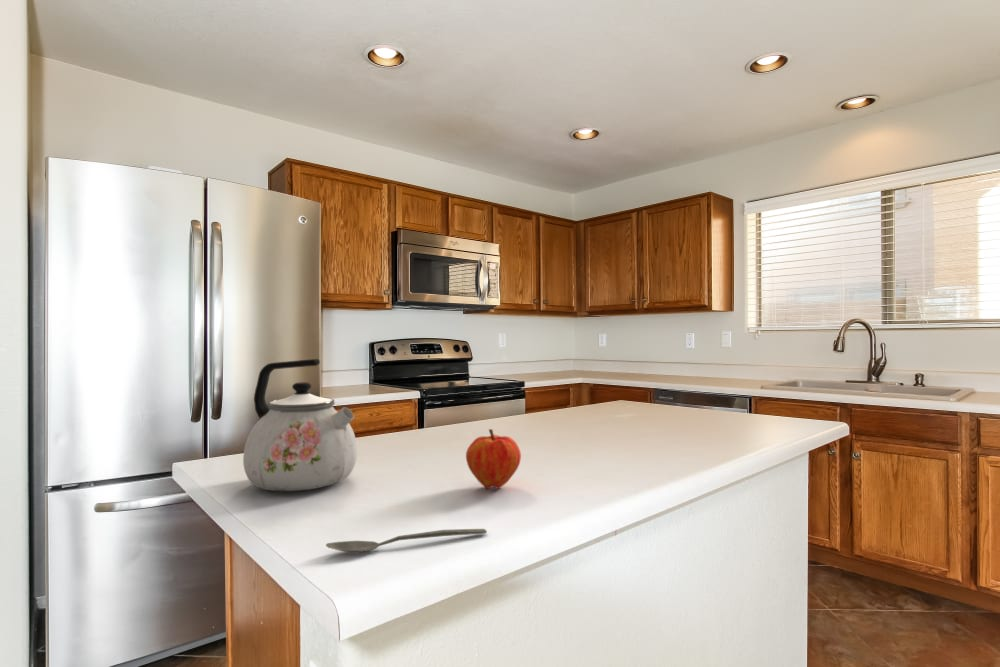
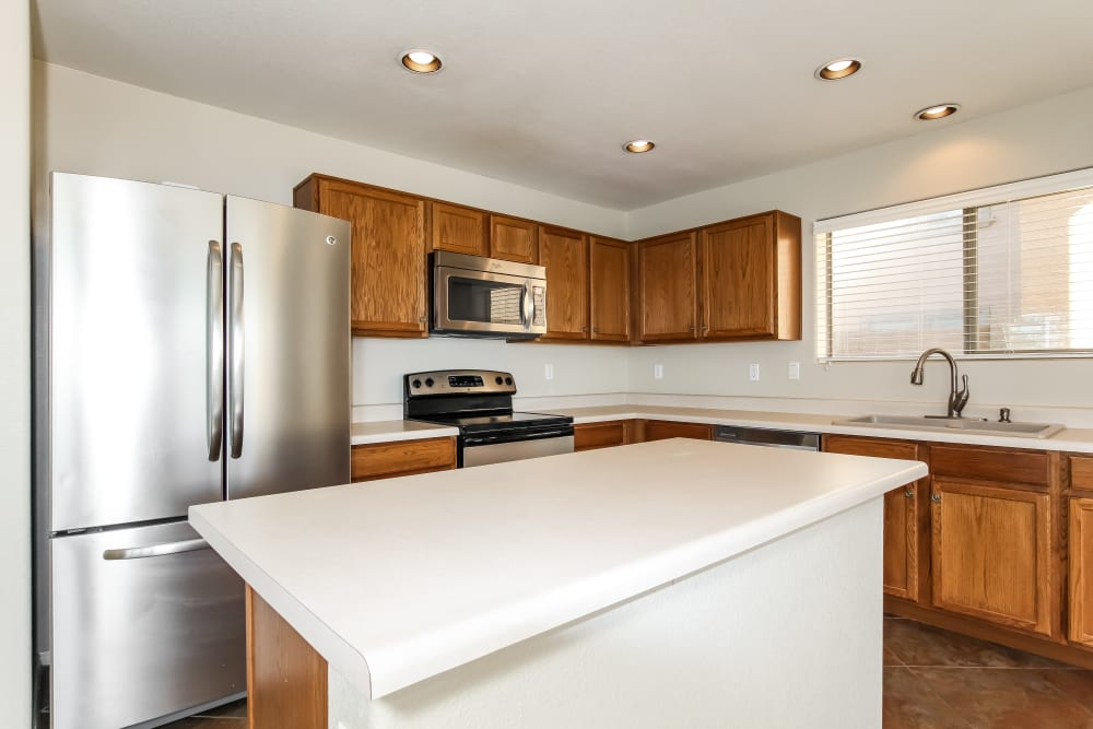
- fruit [465,428,522,490]
- spoon [325,528,488,553]
- kettle [242,358,358,492]
